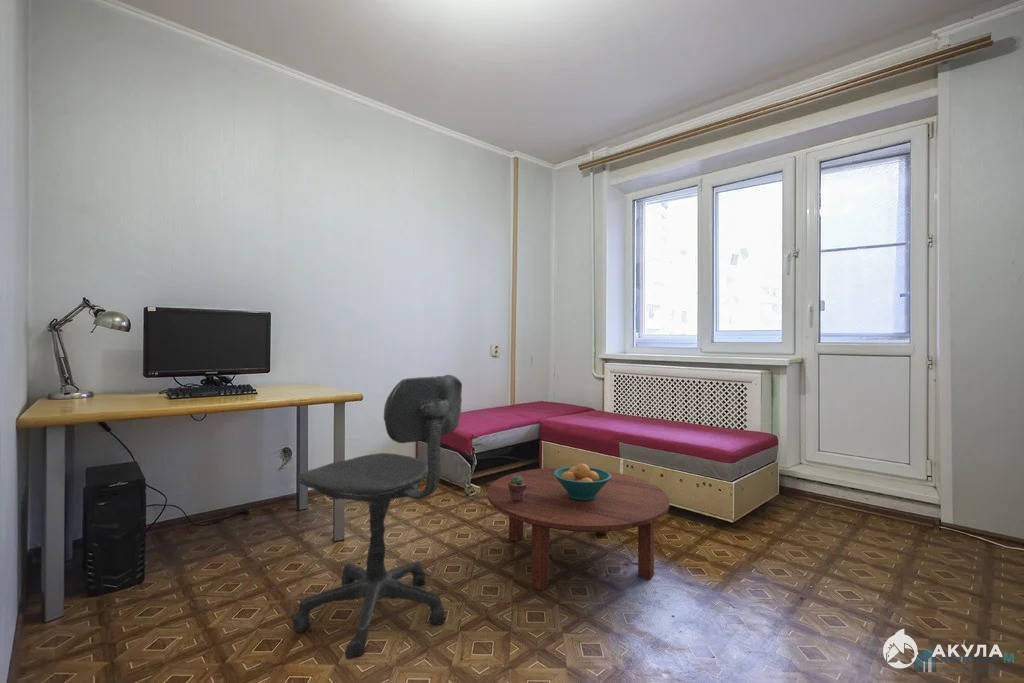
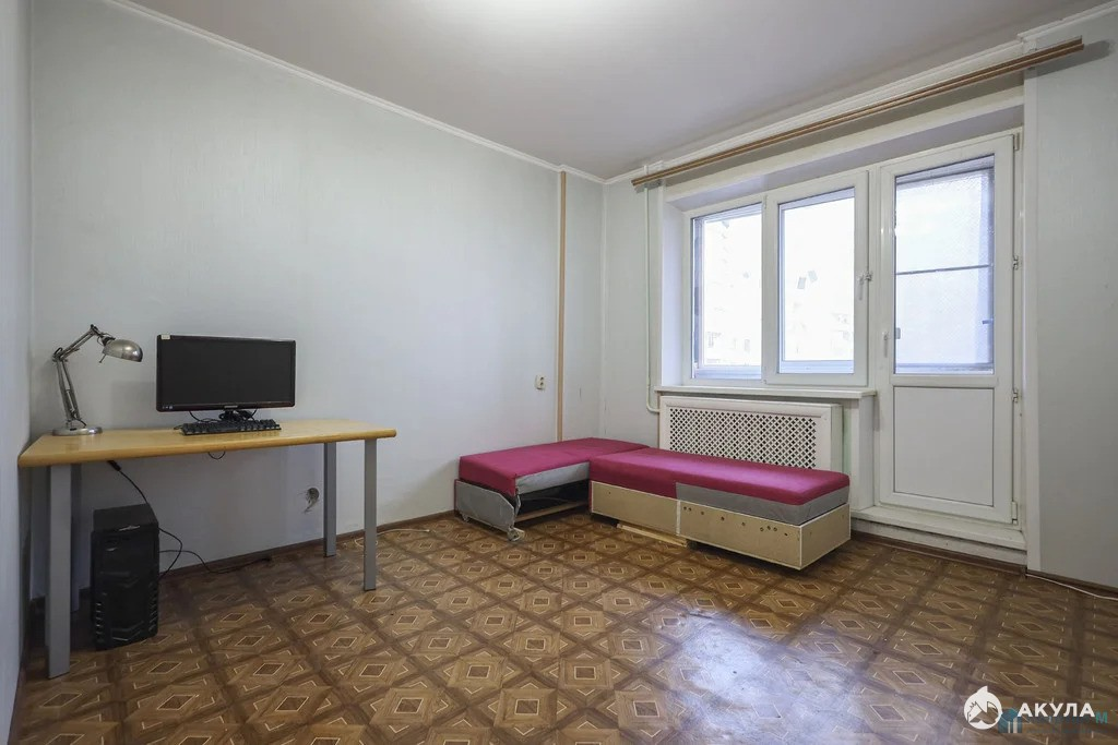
- potted succulent [508,475,527,503]
- coffee table [487,467,670,592]
- fruit bowl [554,463,611,501]
- office chair [292,374,463,660]
